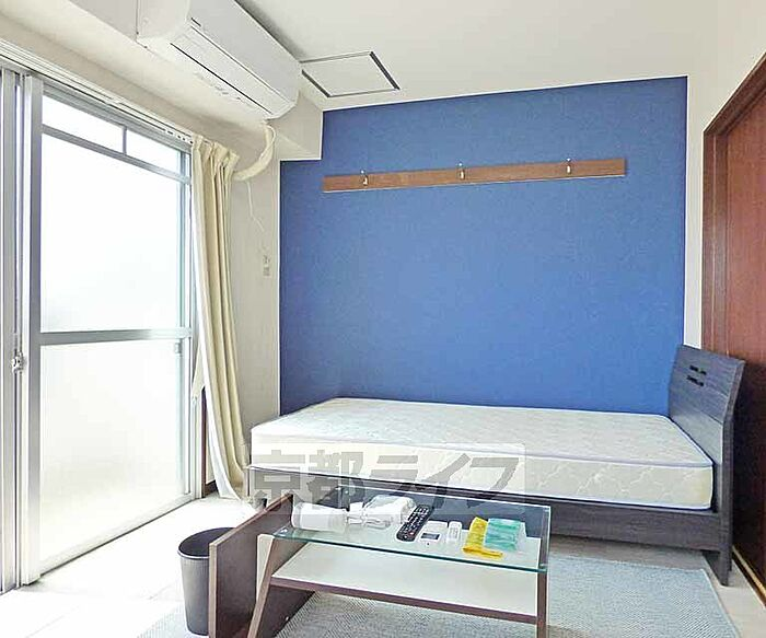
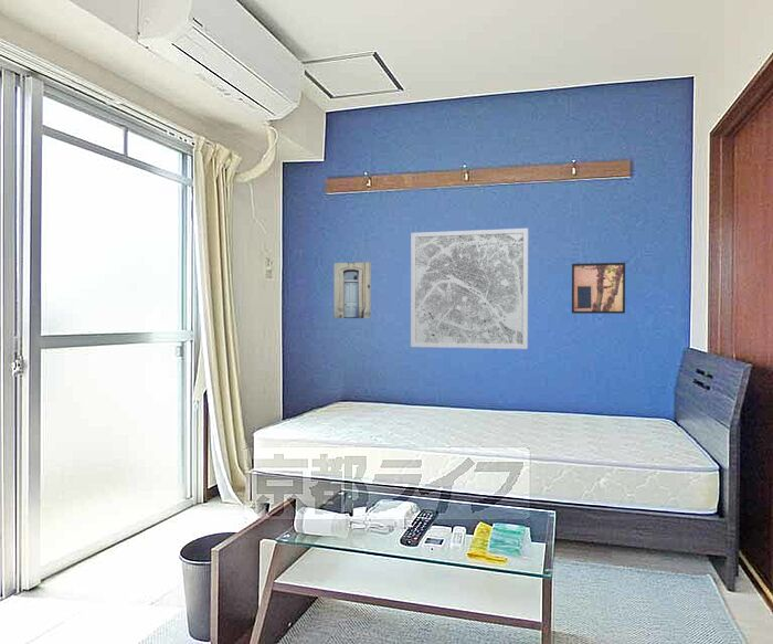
+ wall art [333,261,372,319]
+ wall art [410,228,529,350]
+ wall art [571,262,626,315]
